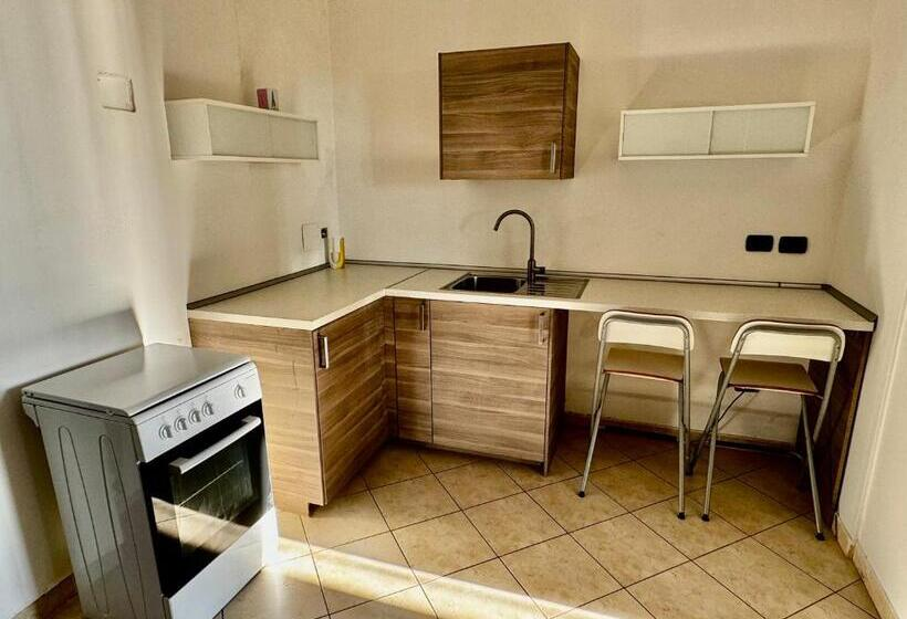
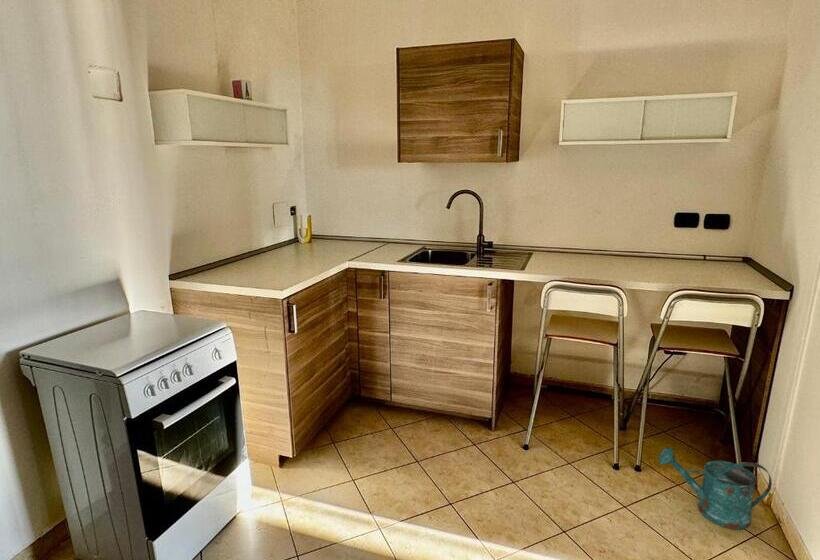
+ watering can [657,447,773,530]
